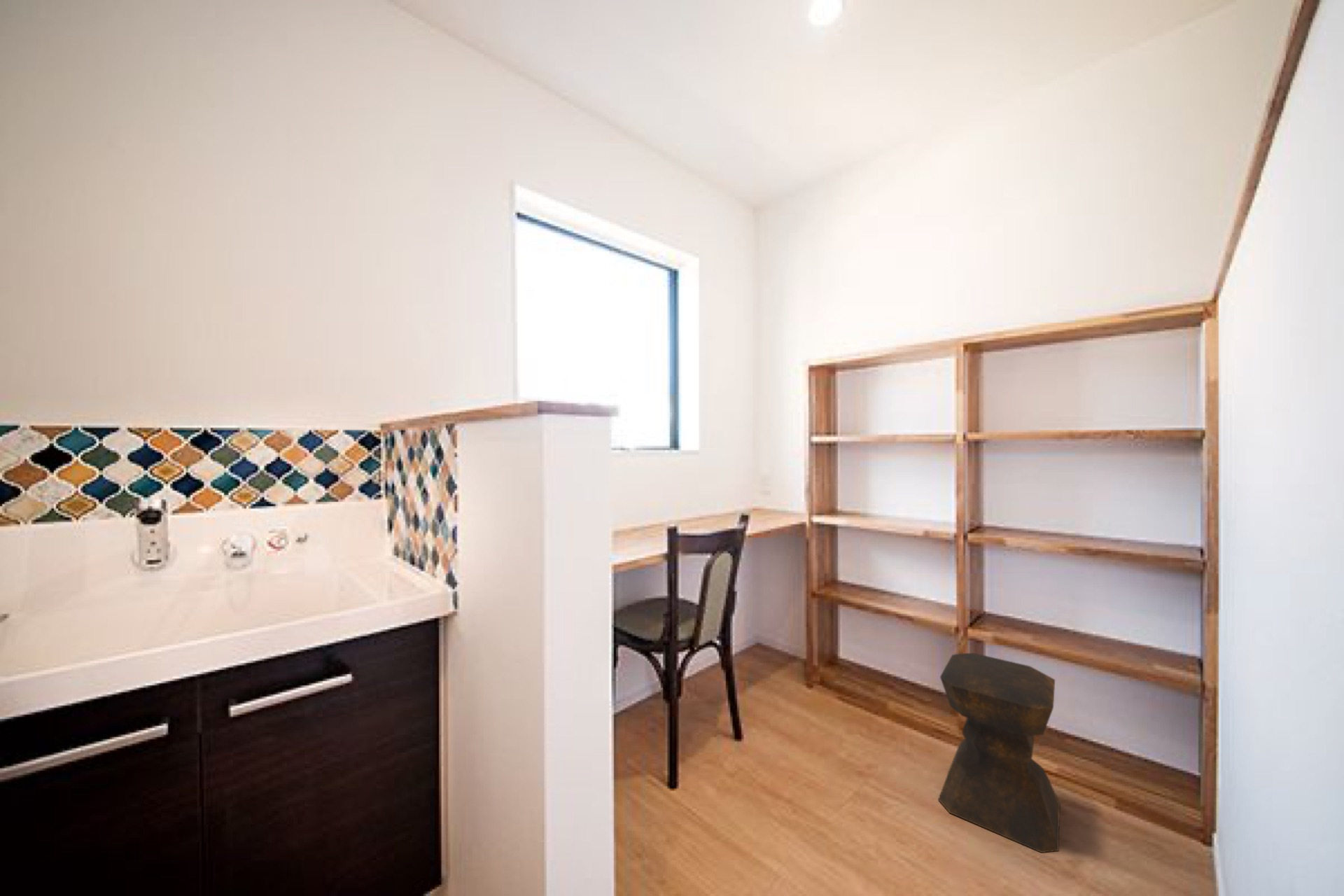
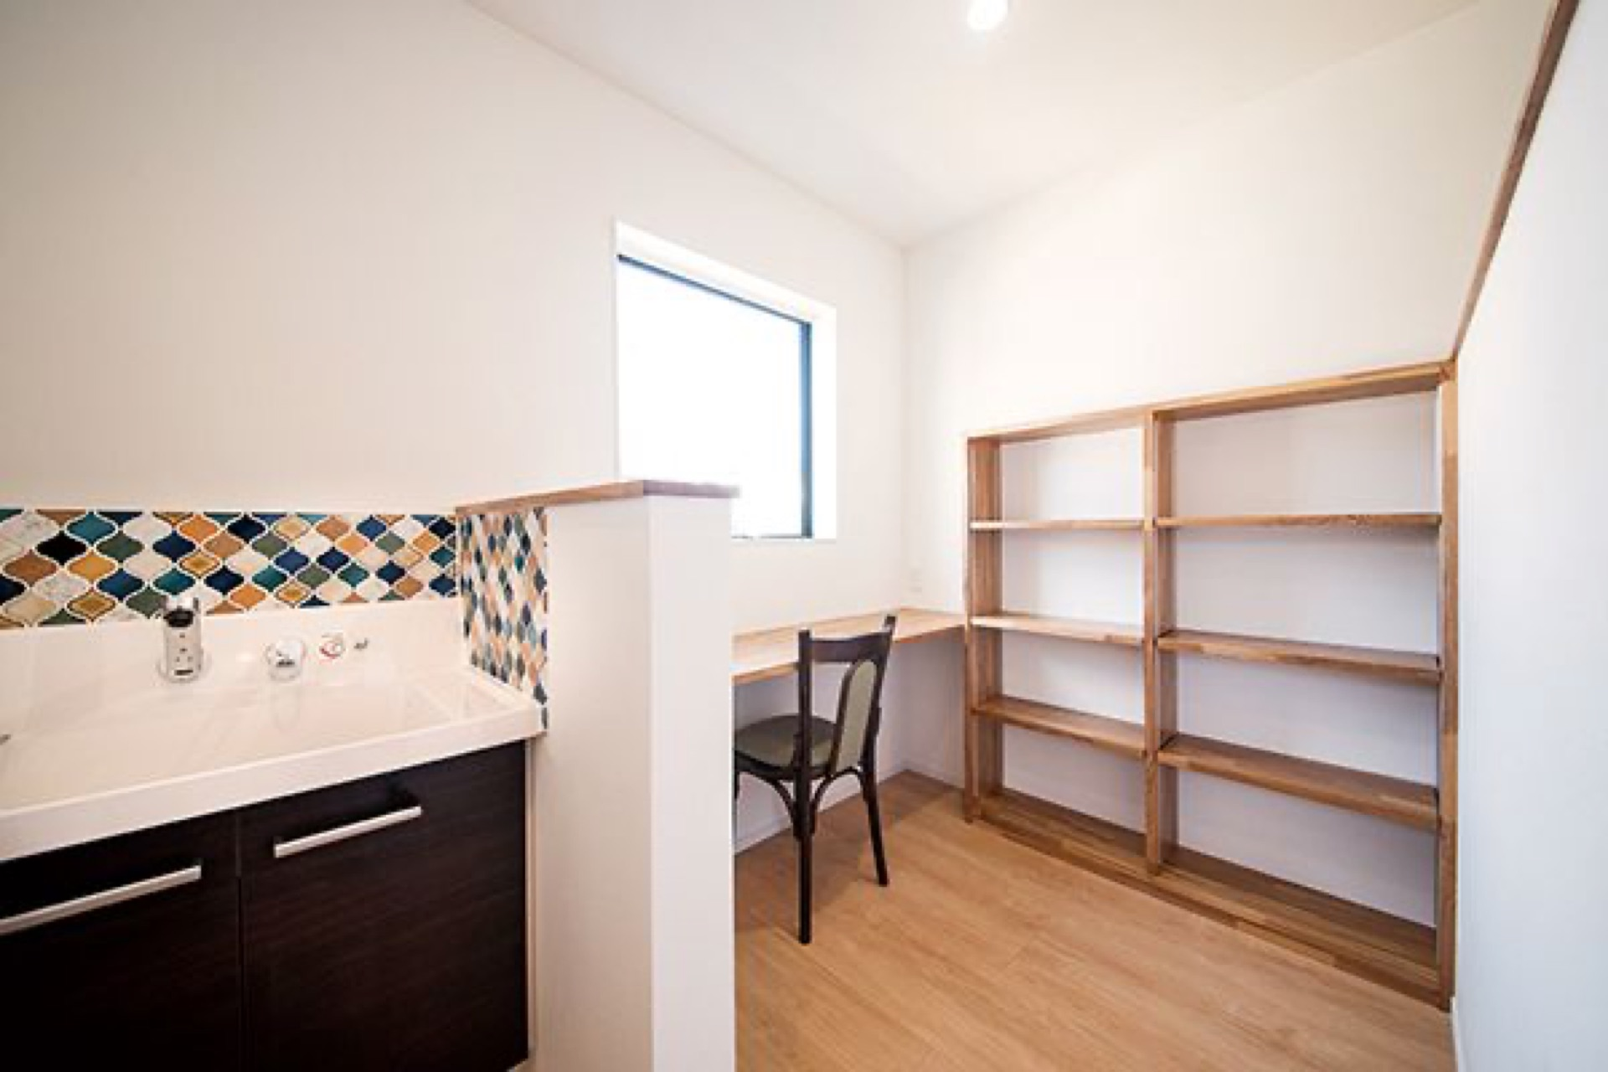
- stool [937,652,1061,853]
